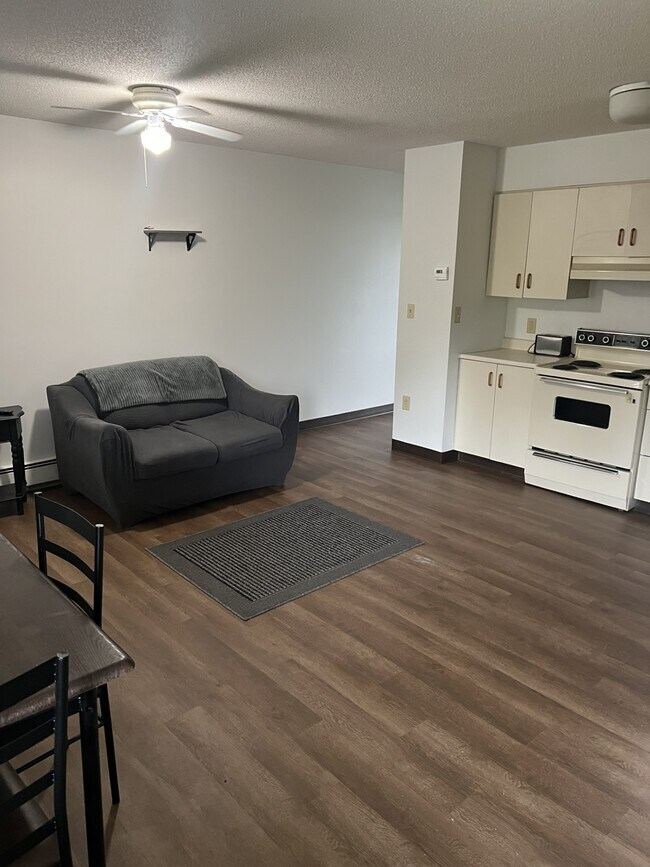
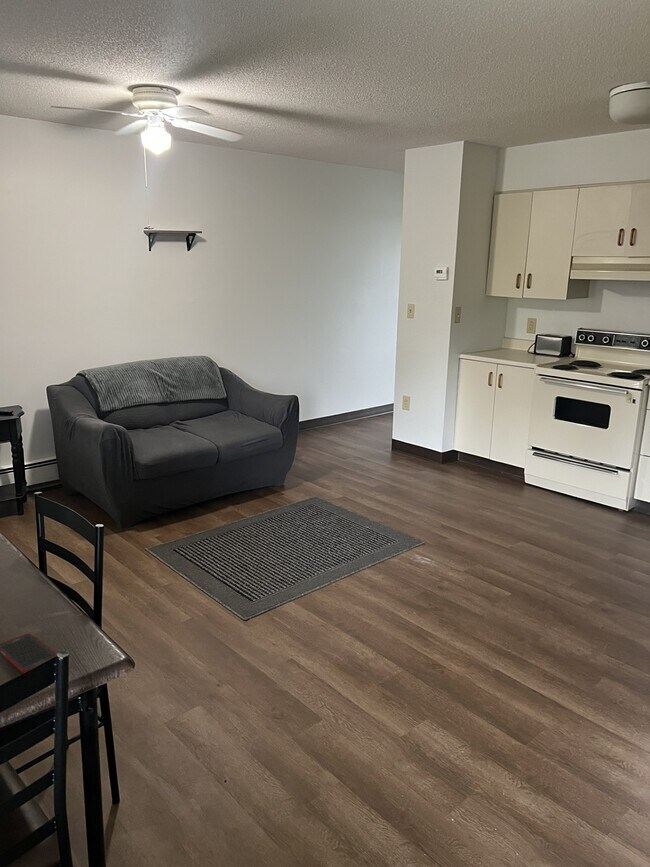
+ cell phone [0,633,57,675]
